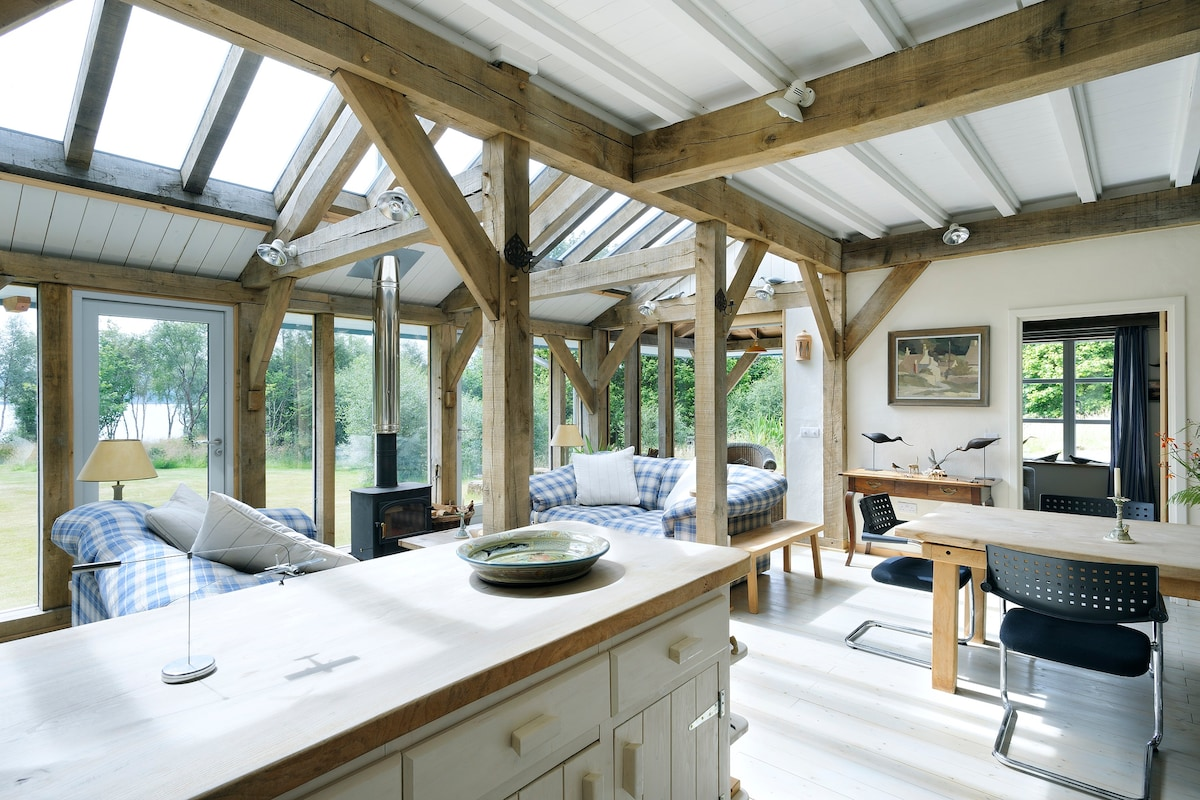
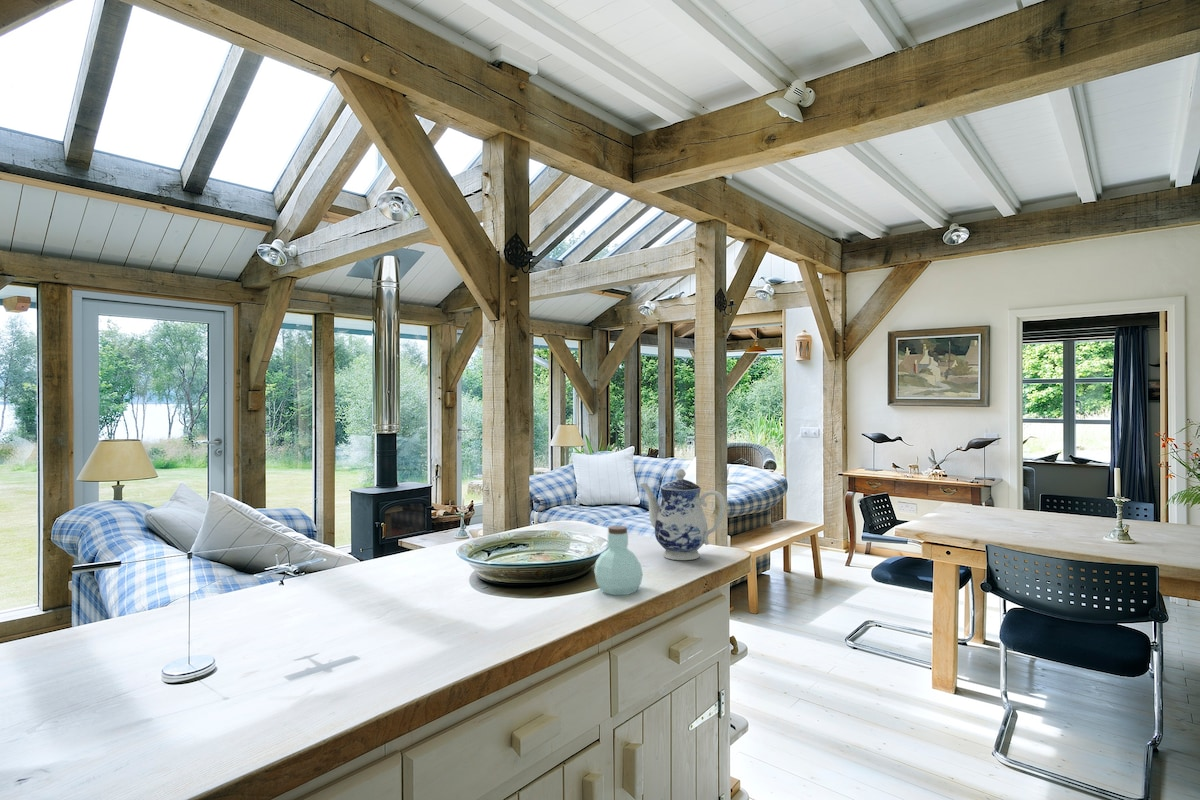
+ jar [593,525,644,596]
+ teapot [639,468,726,561]
